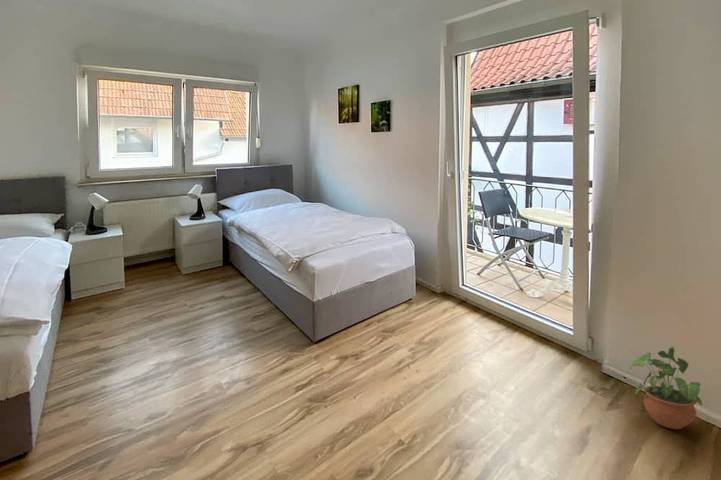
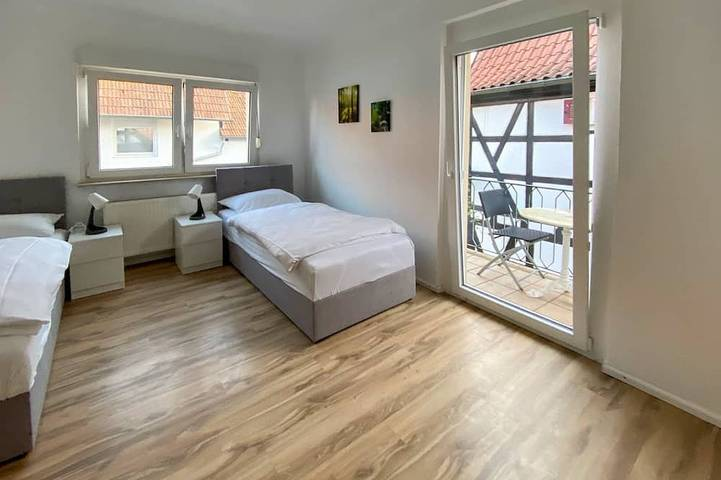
- potted plant [629,346,703,430]
